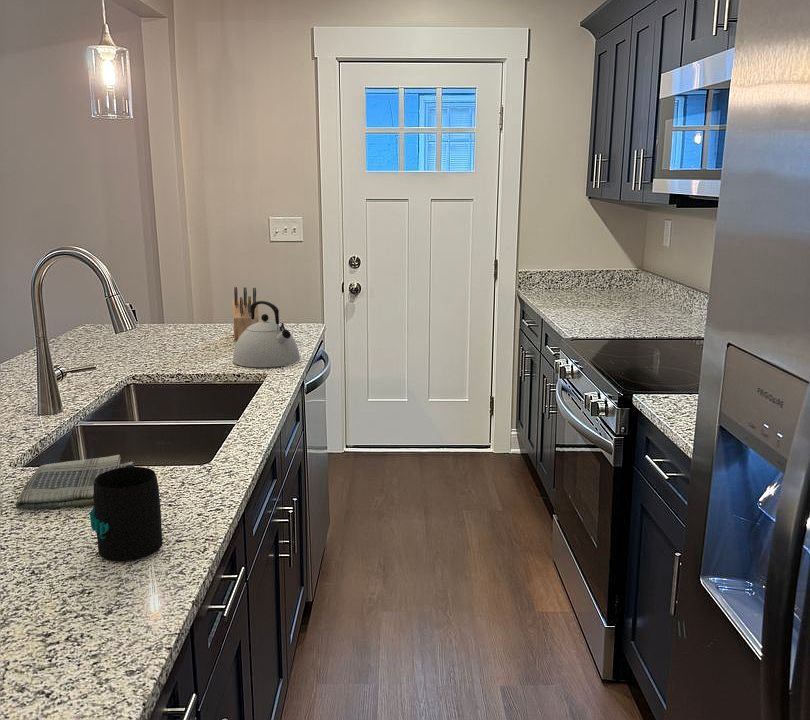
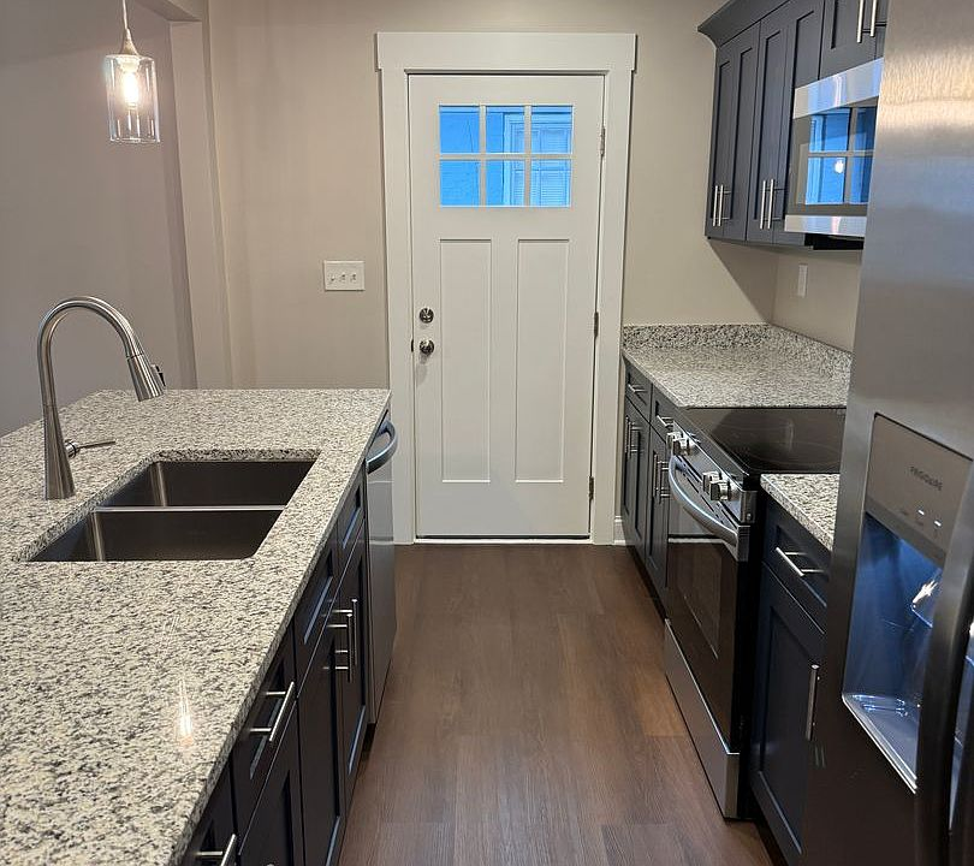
- kettle [232,300,301,368]
- dish towel [15,454,135,510]
- knife block [232,286,260,341]
- mug [89,465,164,563]
